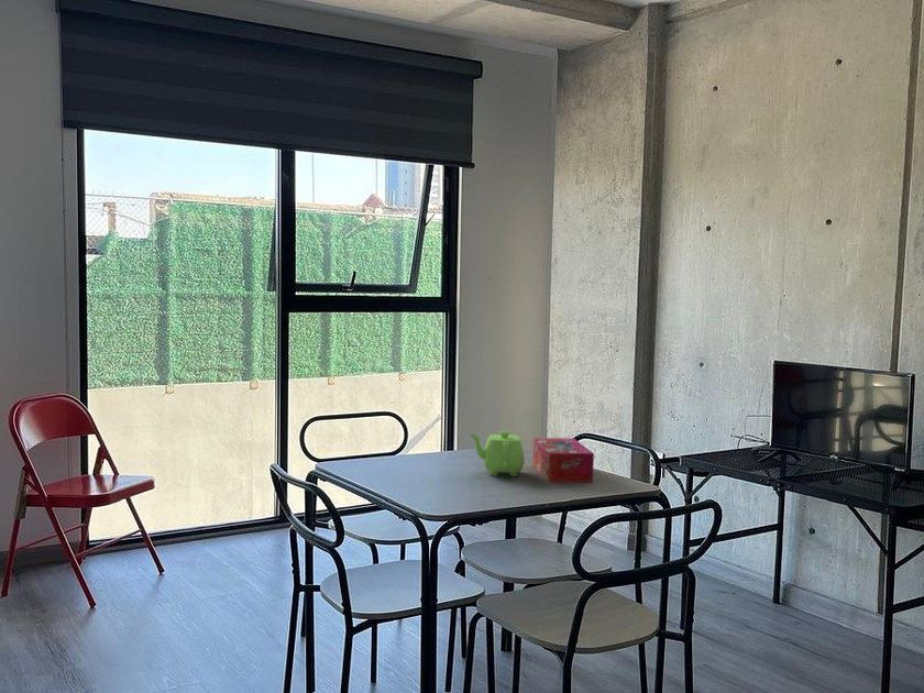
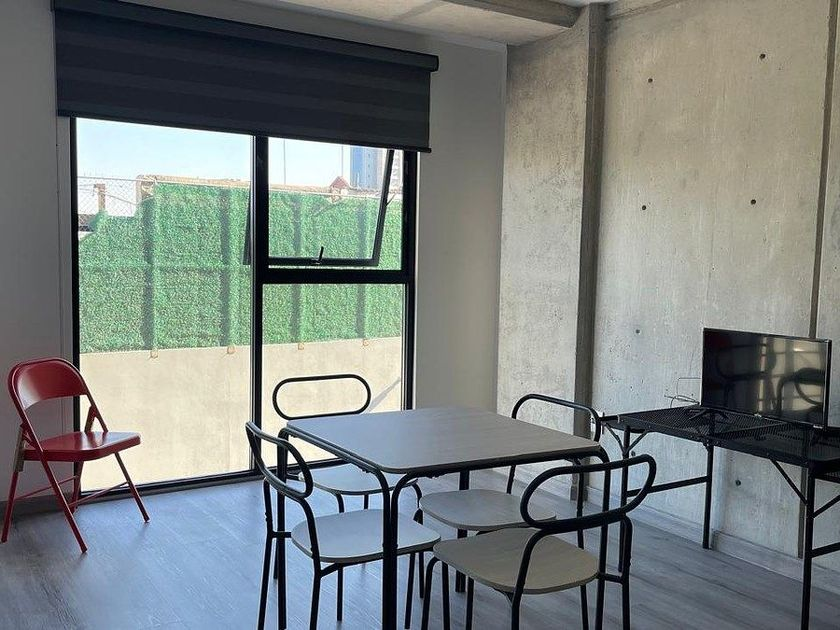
- tissue box [532,437,595,484]
- teapot [468,430,526,477]
